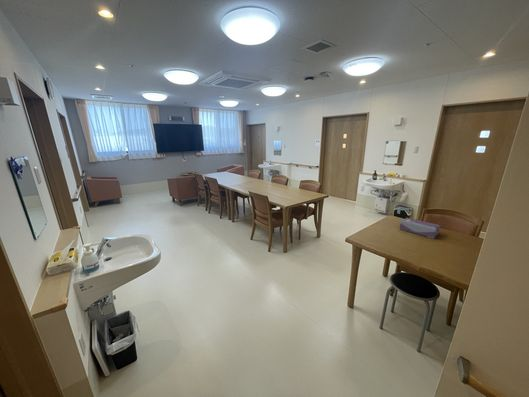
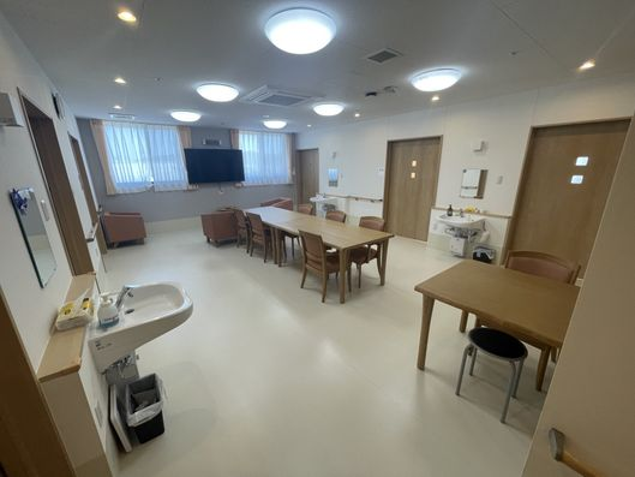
- tissue box [399,217,441,239]
